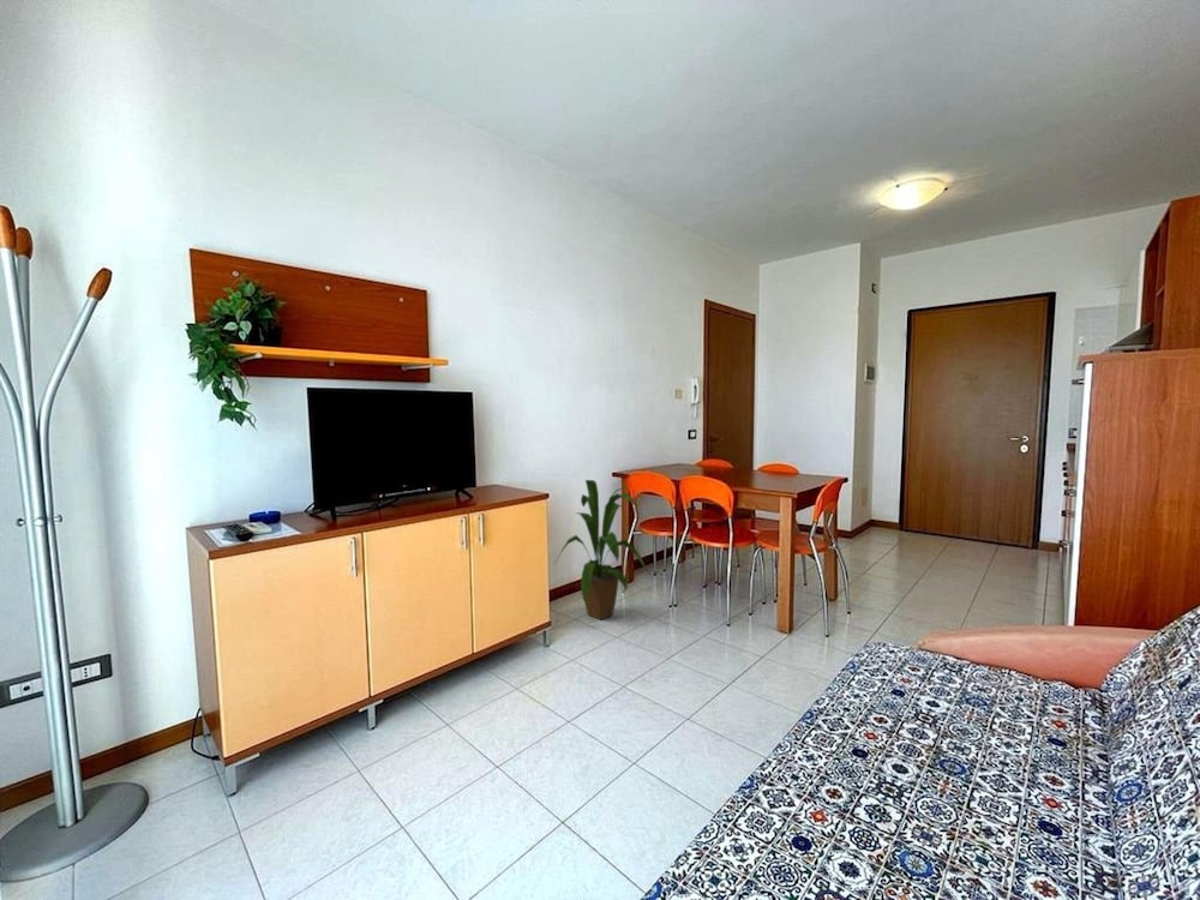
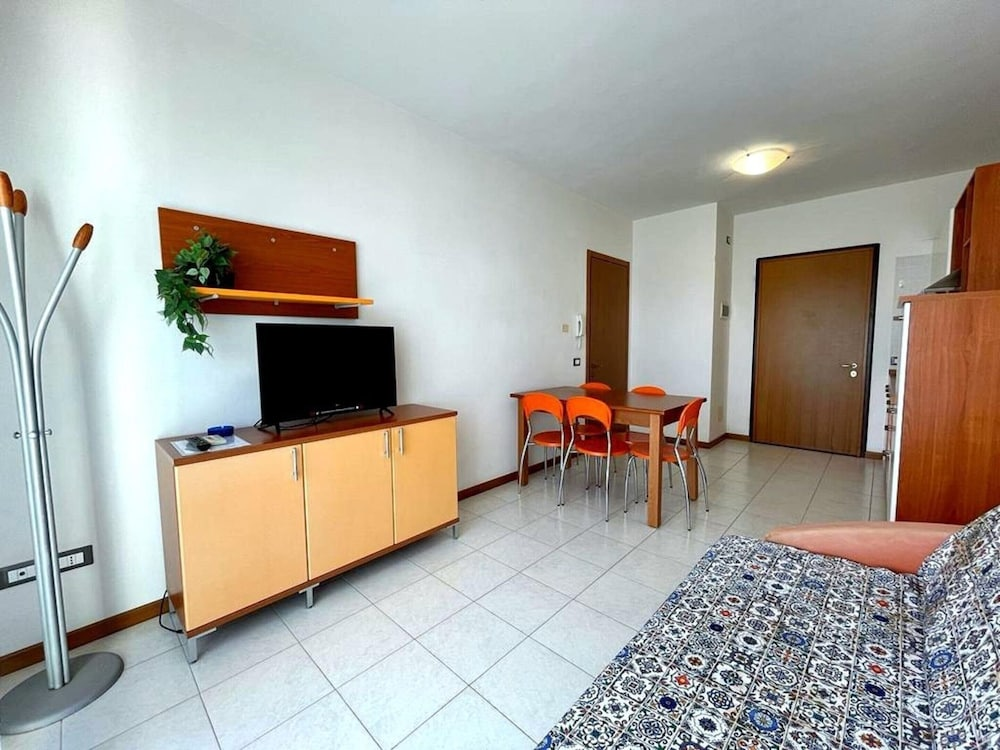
- house plant [553,479,652,620]
